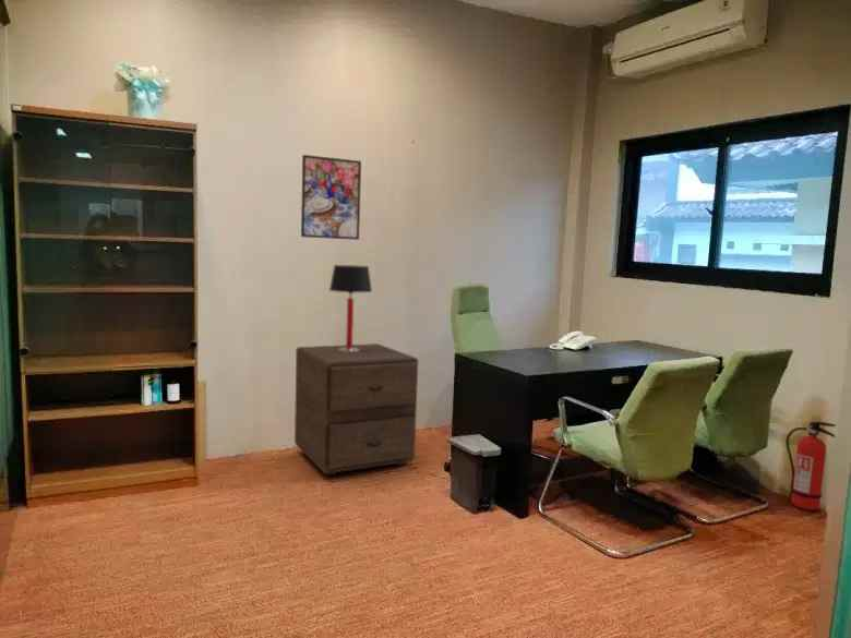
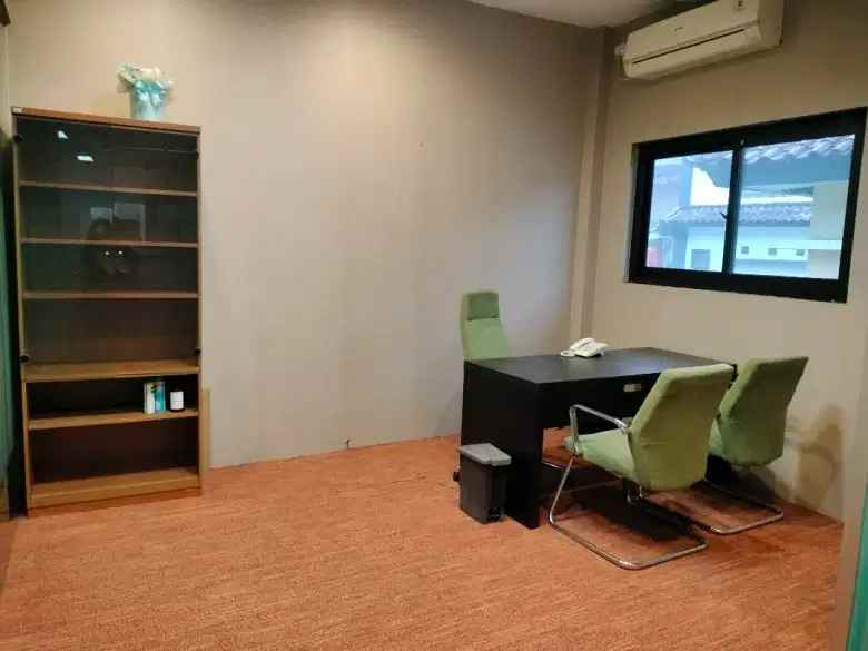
- fire extinguisher [784,420,838,511]
- filing cabinet [293,342,419,477]
- table lamp [328,264,373,351]
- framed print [300,154,362,241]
